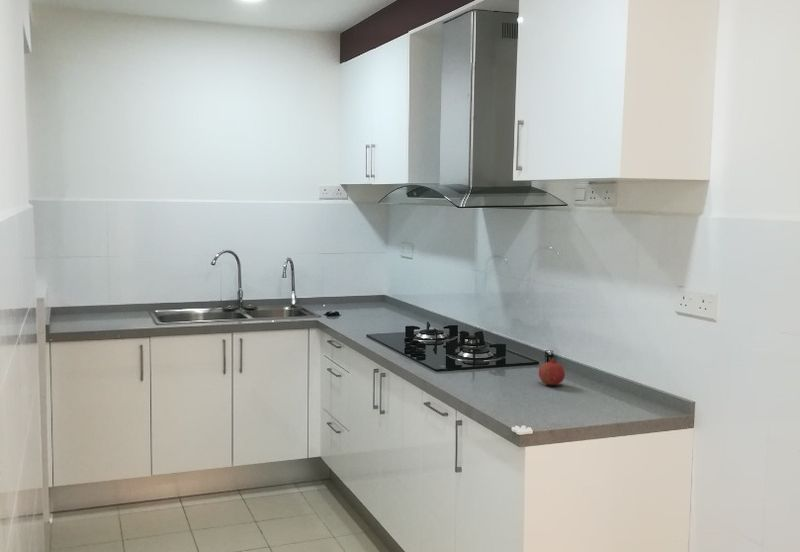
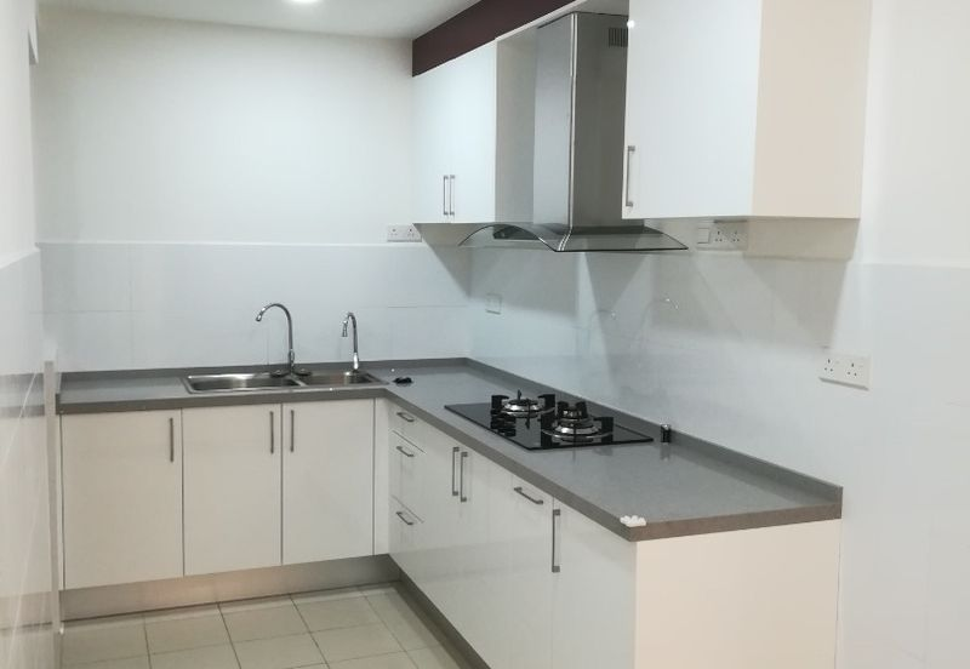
- fruit [538,356,566,386]
